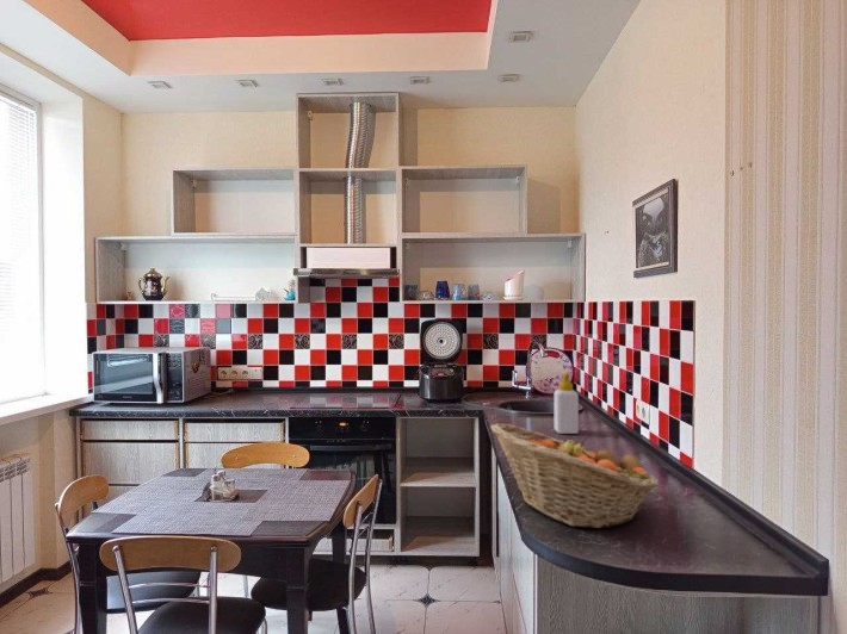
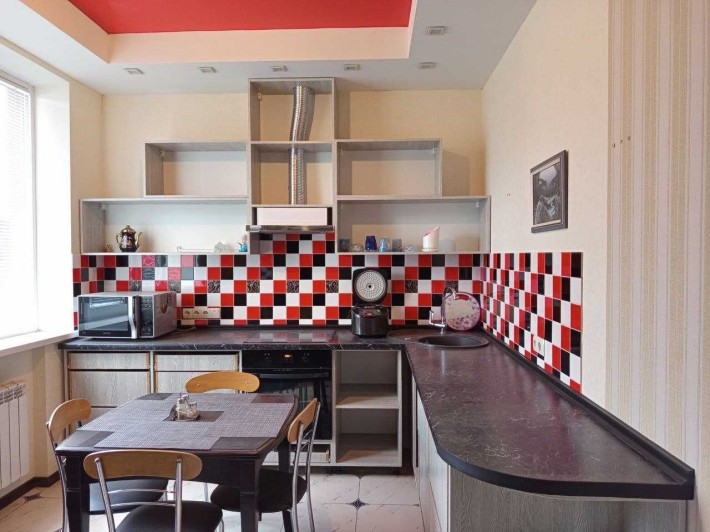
- soap bottle [552,372,580,435]
- fruit basket [489,422,660,529]
